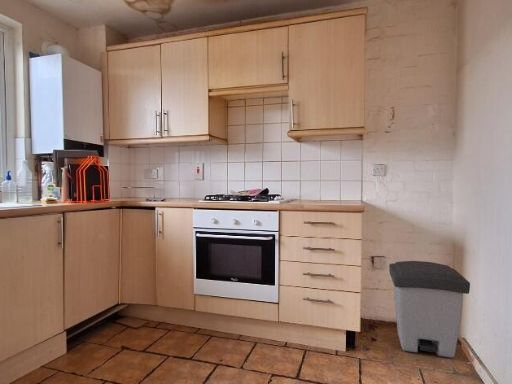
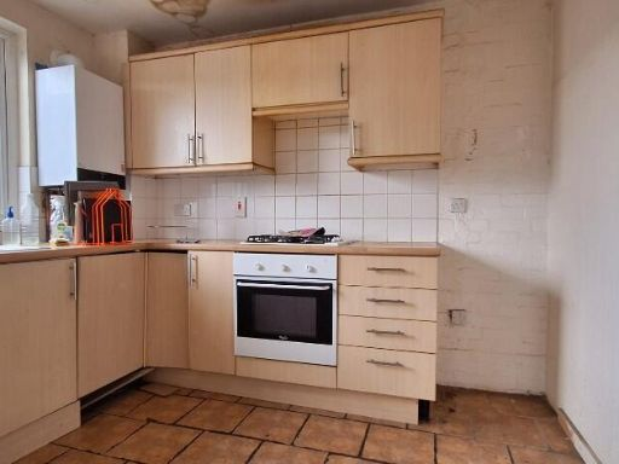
- trash can [388,260,471,359]
